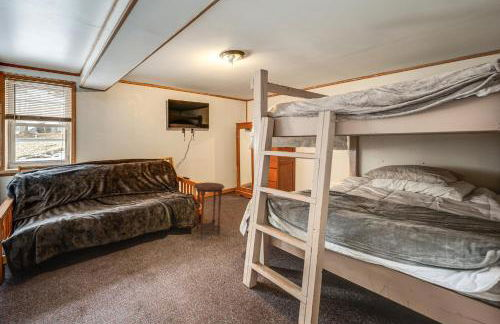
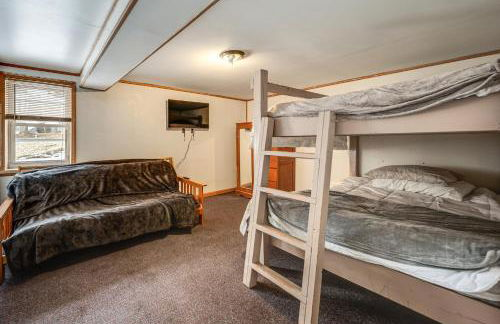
- side table [193,182,226,239]
